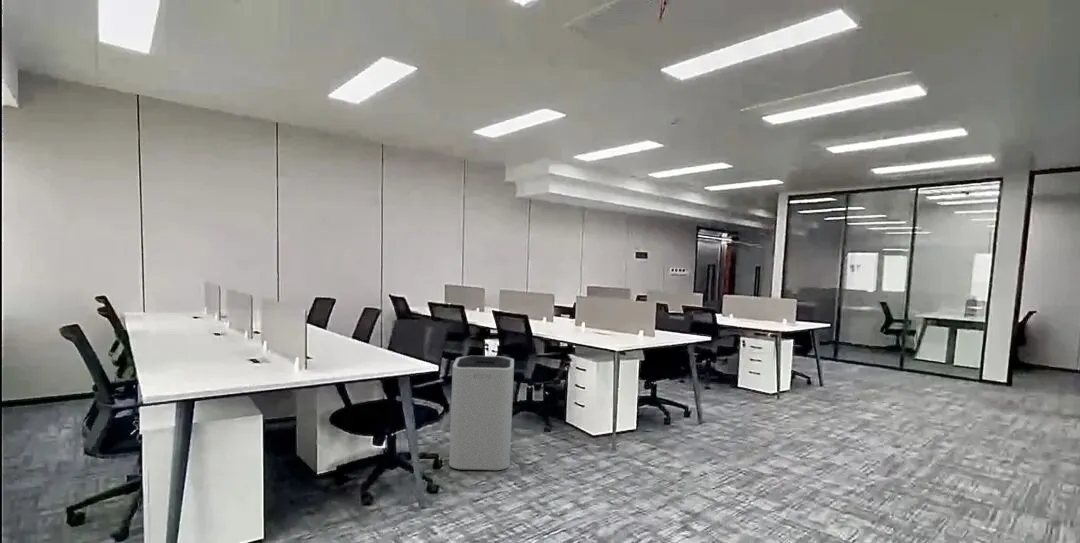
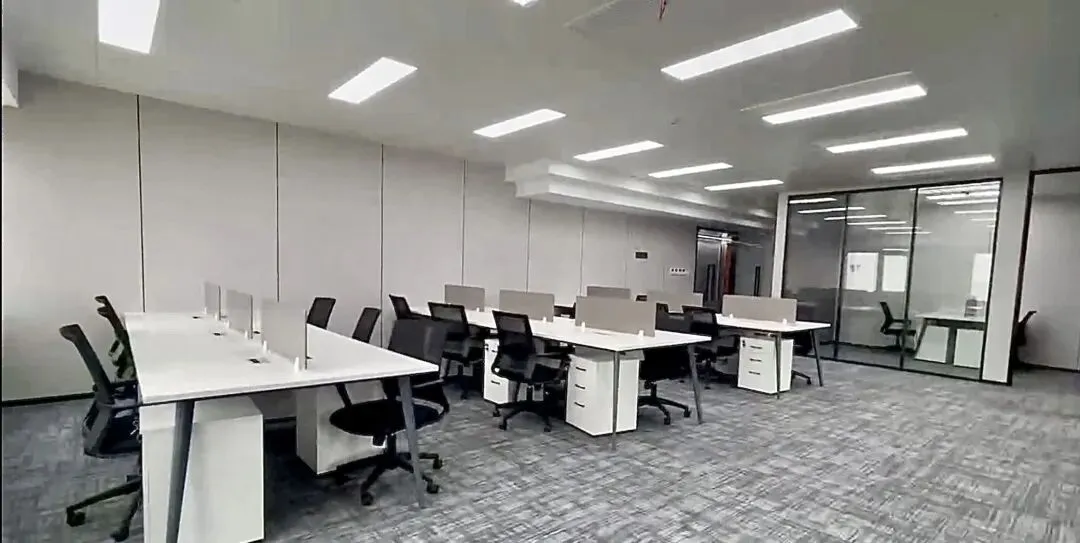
- trash can [448,355,515,472]
